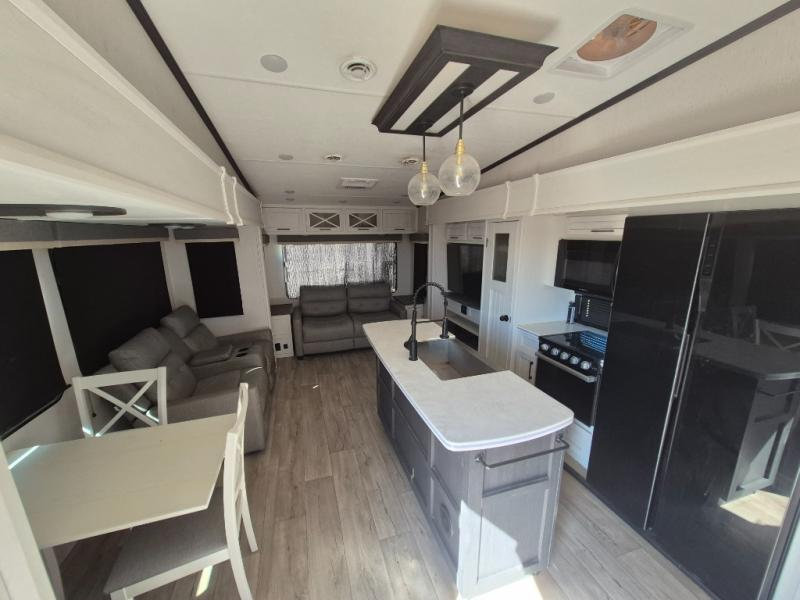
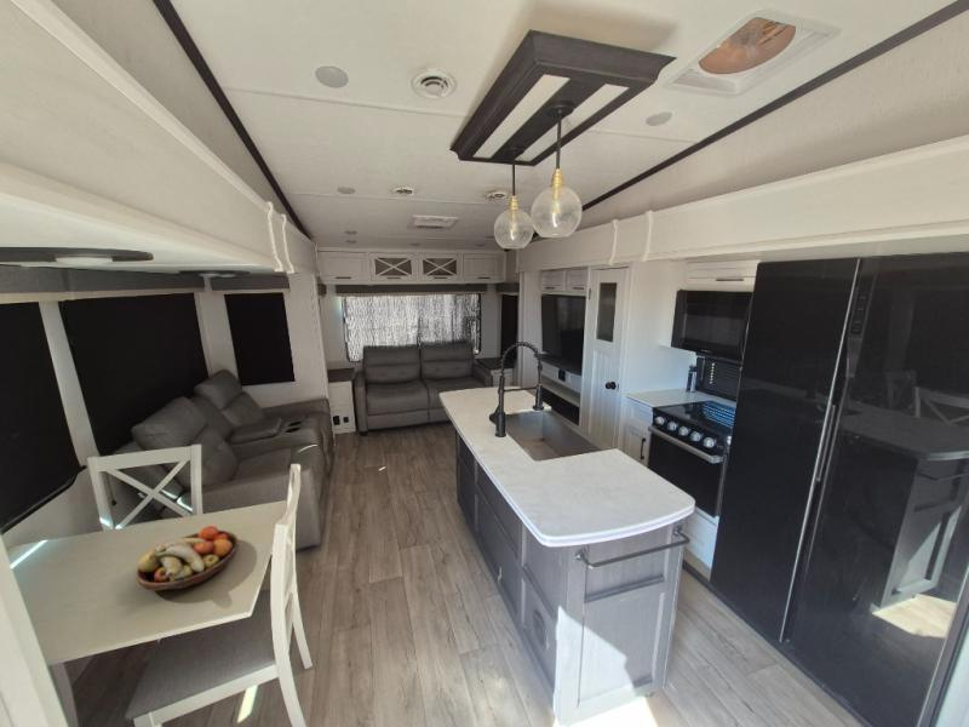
+ fruit bowl [136,525,240,593]
